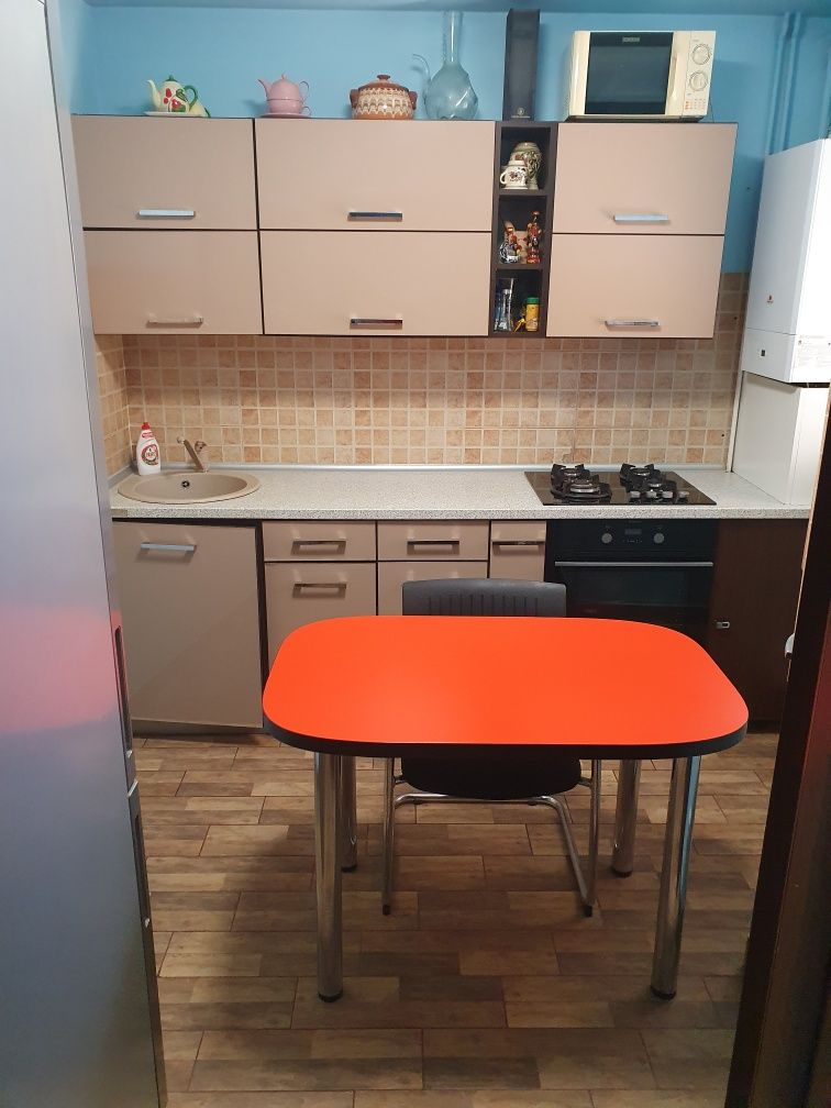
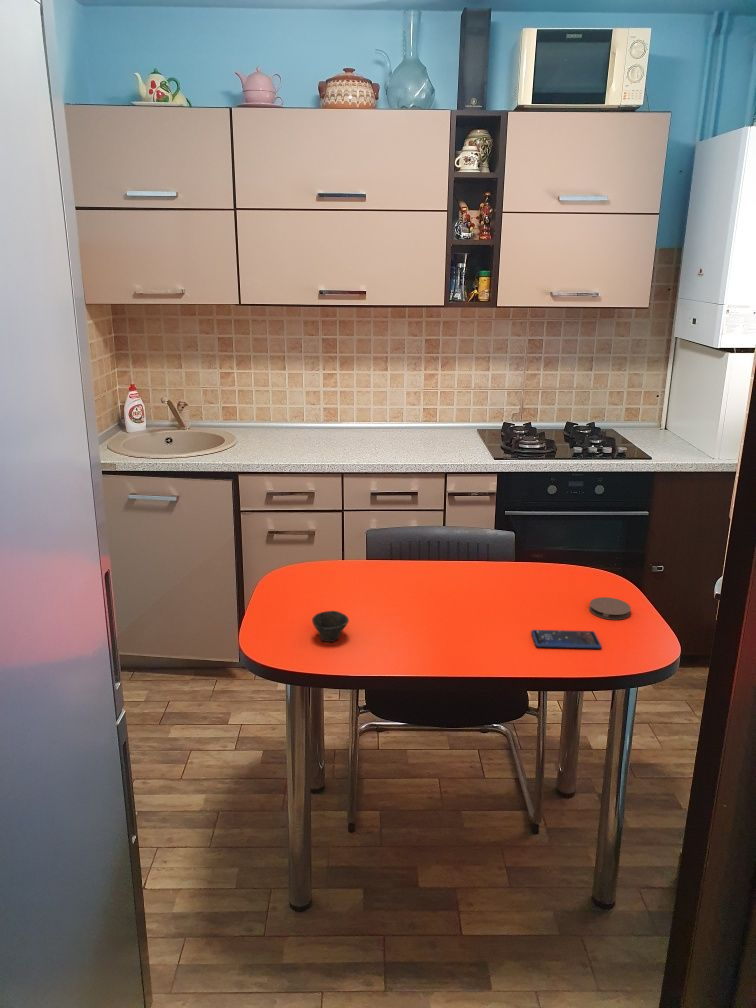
+ coaster [588,596,632,621]
+ cup [311,610,350,643]
+ smartphone [530,629,603,649]
